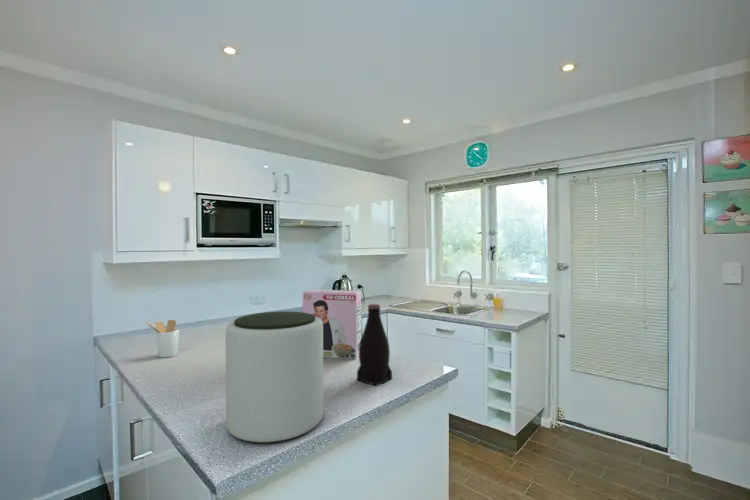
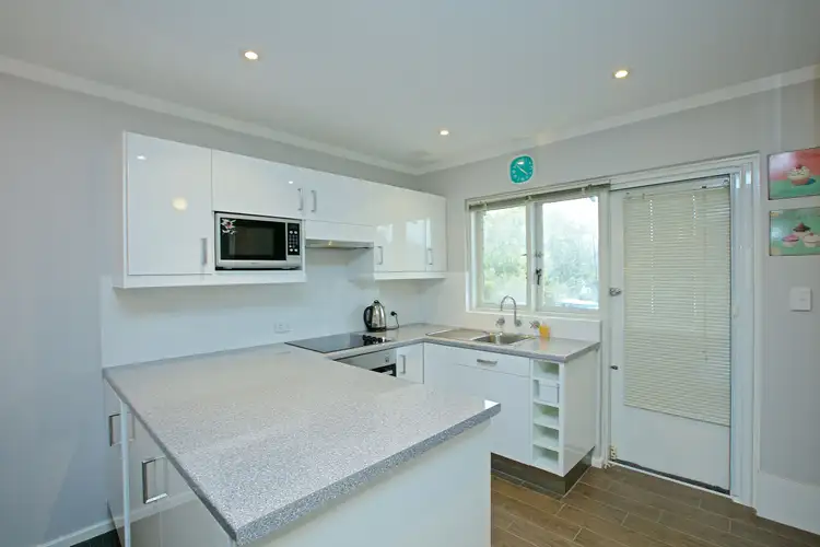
- utensil holder [145,319,180,359]
- cereal box [302,289,362,360]
- plant pot [225,310,324,444]
- bottle [356,303,393,387]
